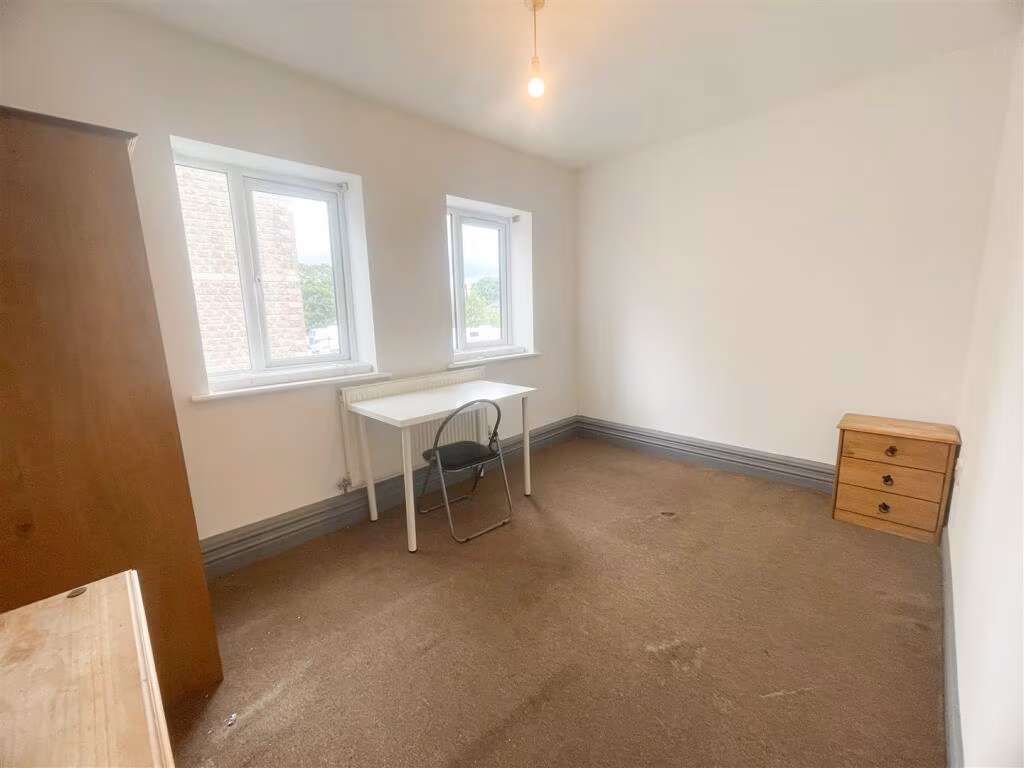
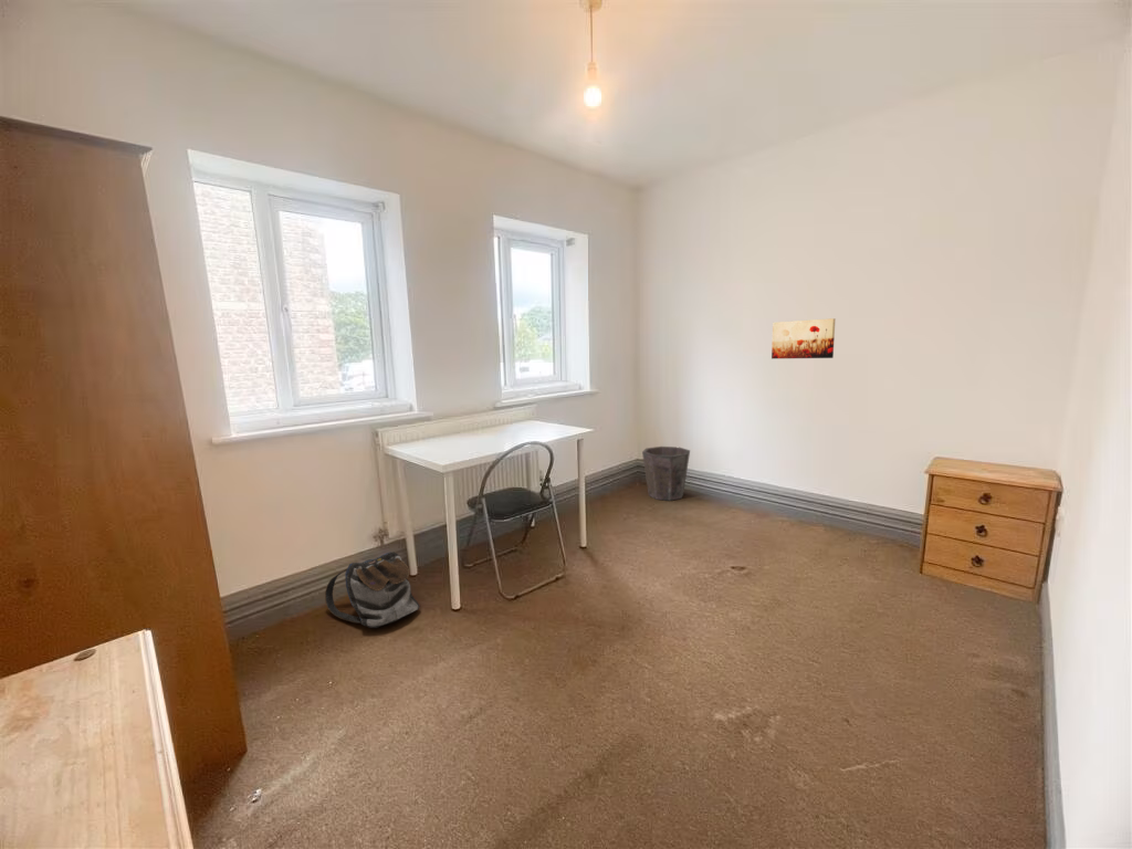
+ backpack [324,551,421,629]
+ waste bin [641,446,691,502]
+ wall art [771,317,837,359]
